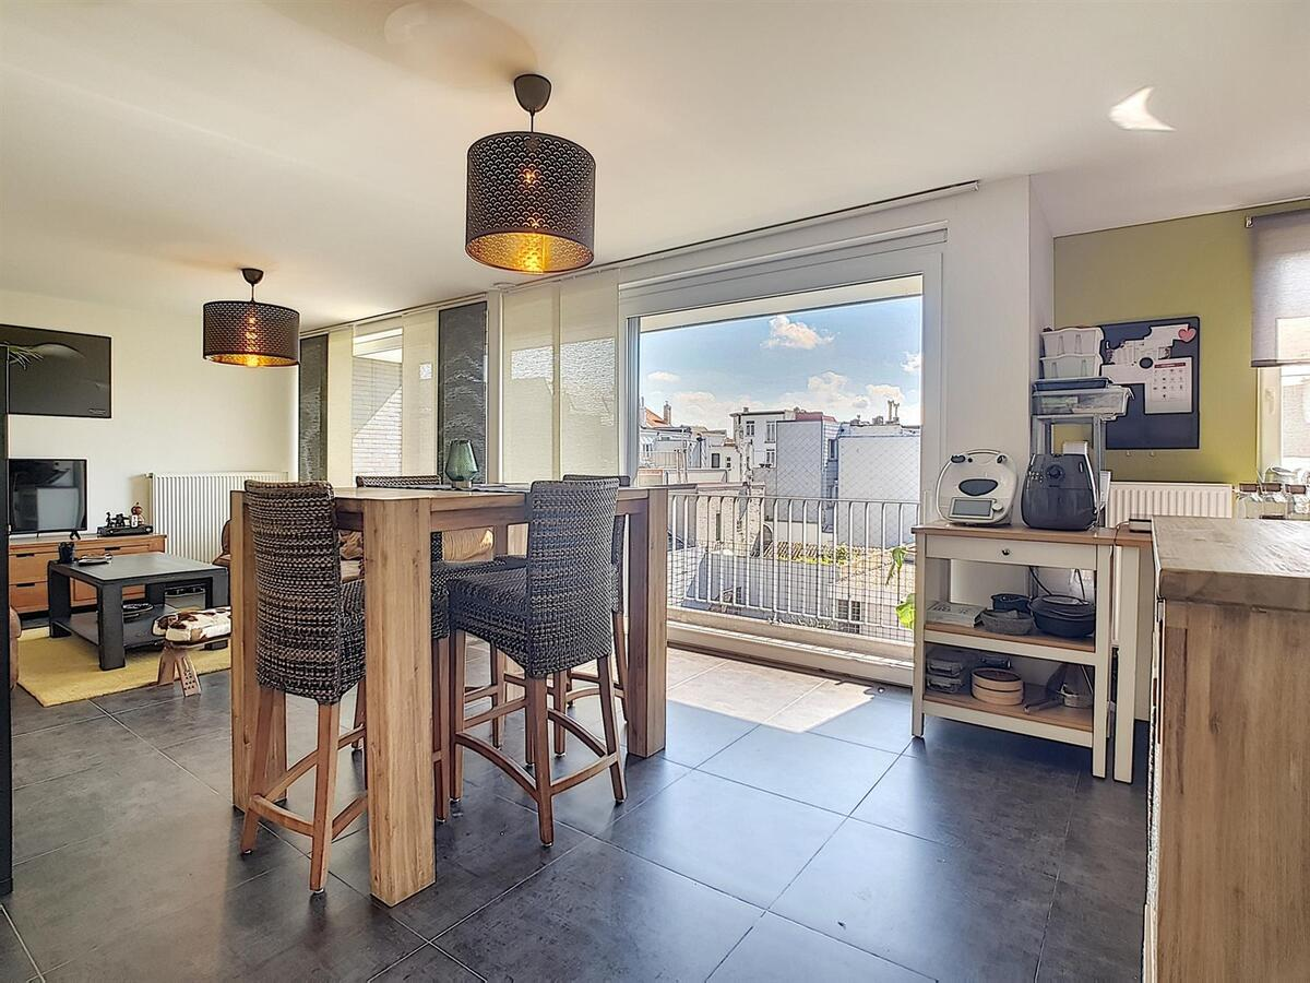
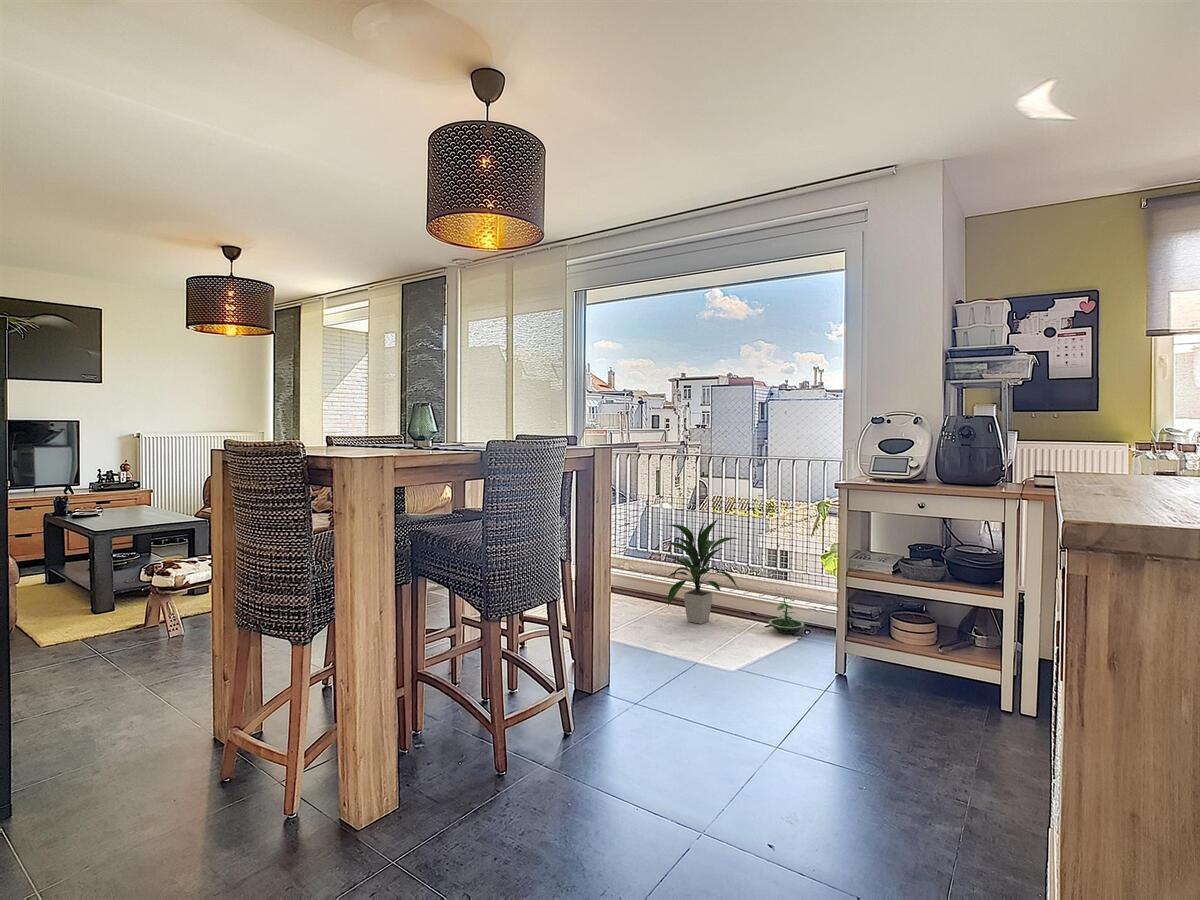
+ indoor plant [661,518,739,625]
+ terrarium [768,596,805,635]
